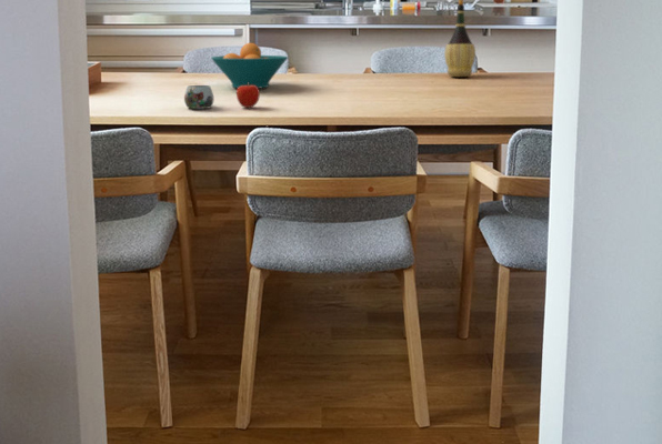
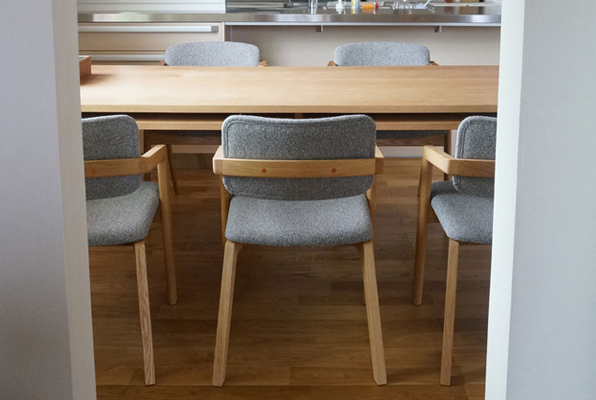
- mug [183,84,215,110]
- fruit [235,82,261,109]
- wine bottle [443,0,477,78]
- fruit bowl [210,42,289,90]
